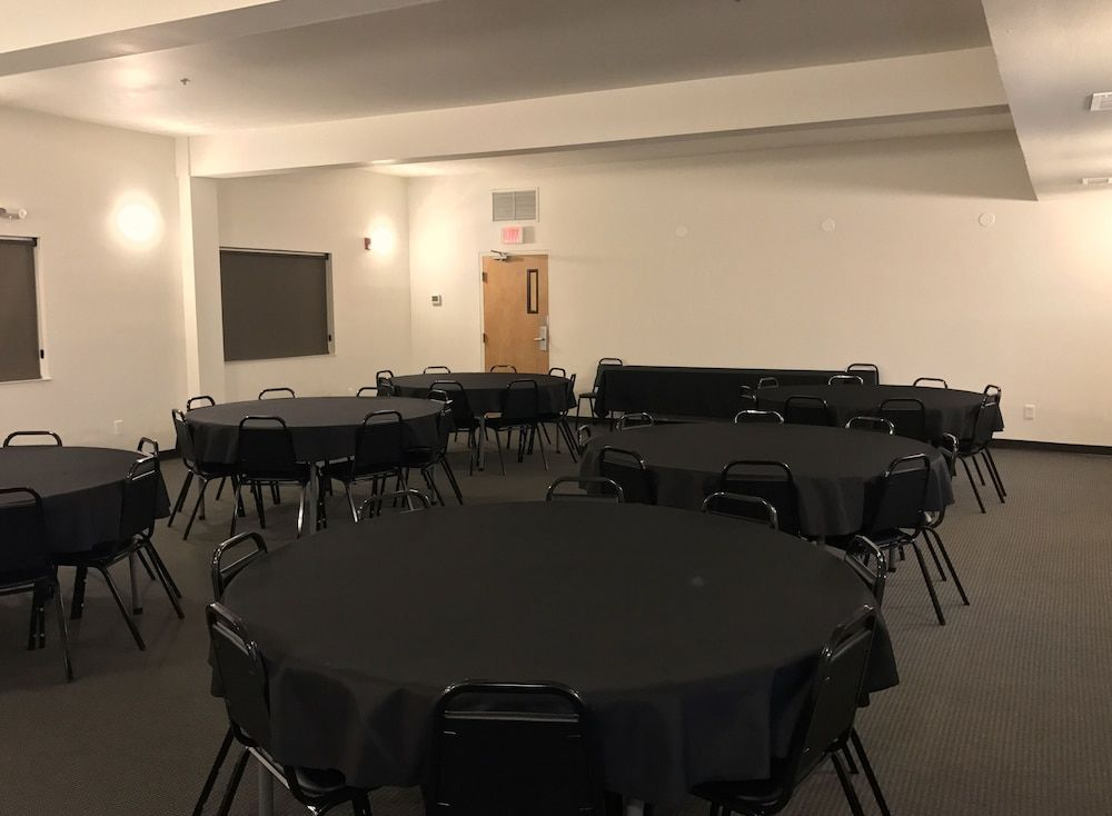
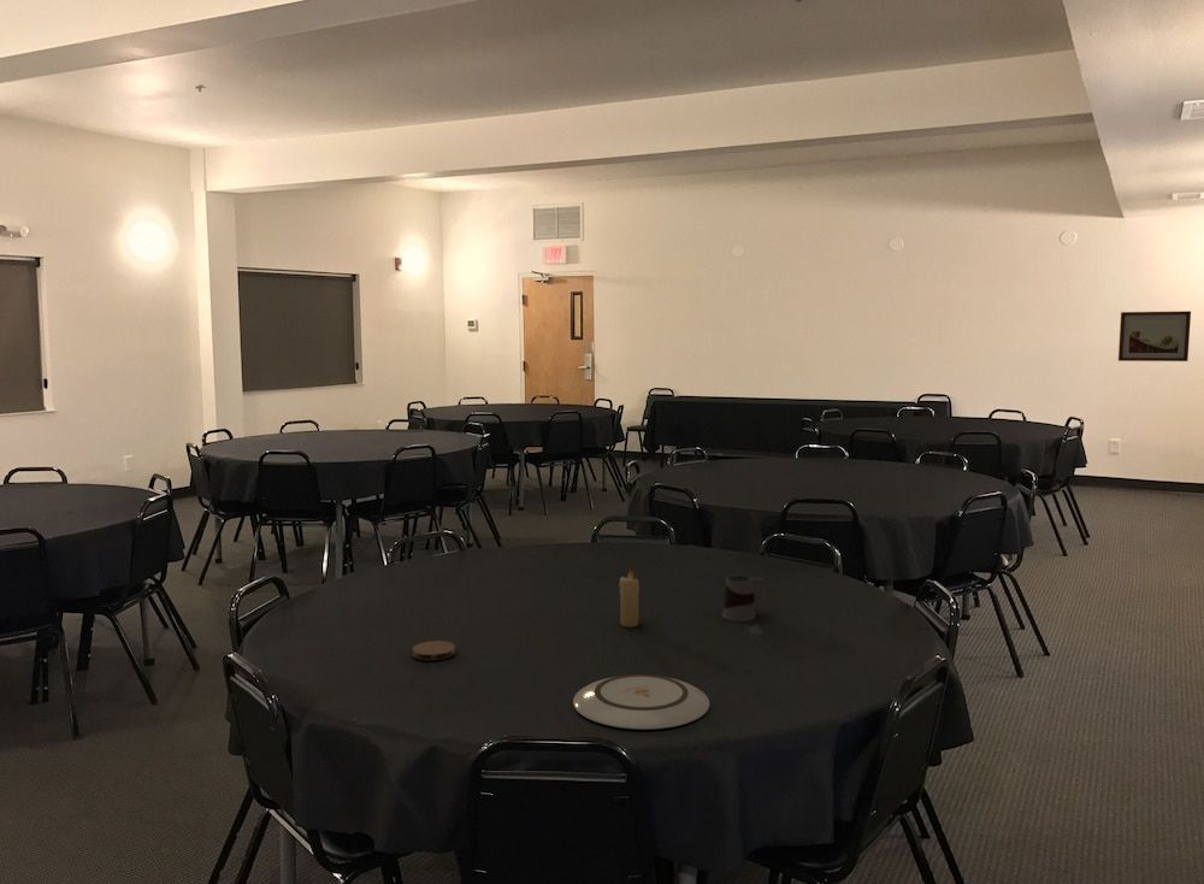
+ plate [572,673,710,731]
+ mug [721,574,769,623]
+ coaster [412,640,456,661]
+ candle [619,567,641,629]
+ wall art [1117,310,1192,363]
